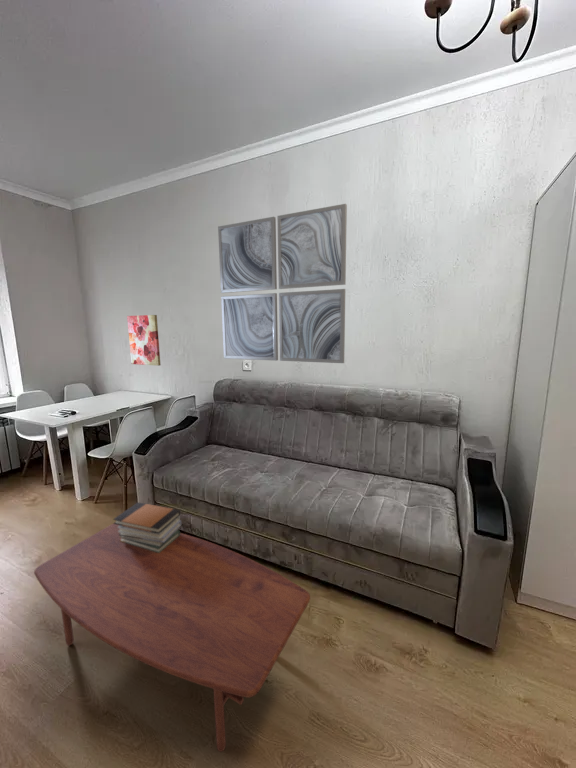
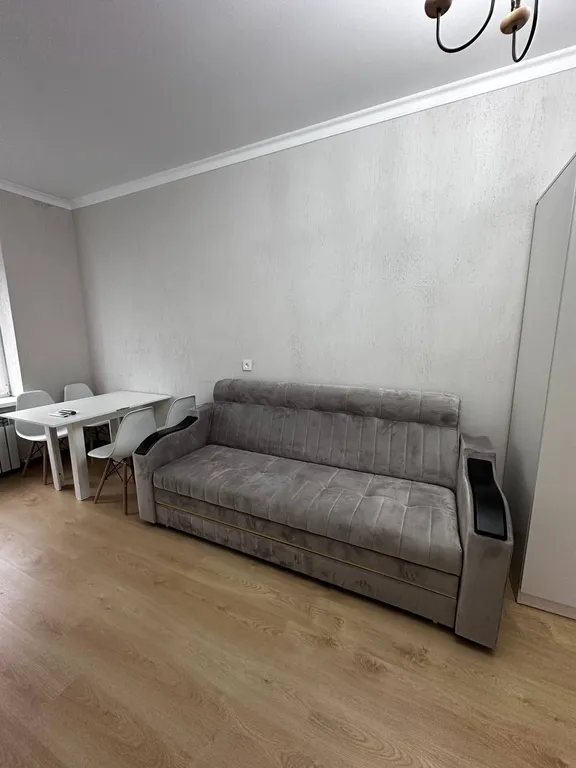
- book stack [112,501,182,553]
- wall art [126,314,162,367]
- wall art [217,203,348,364]
- coffee table [33,522,311,753]
